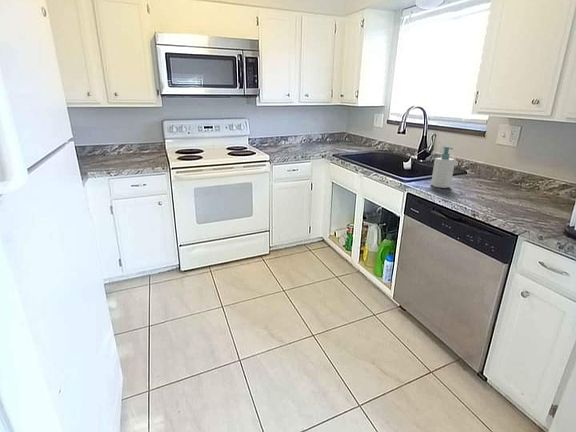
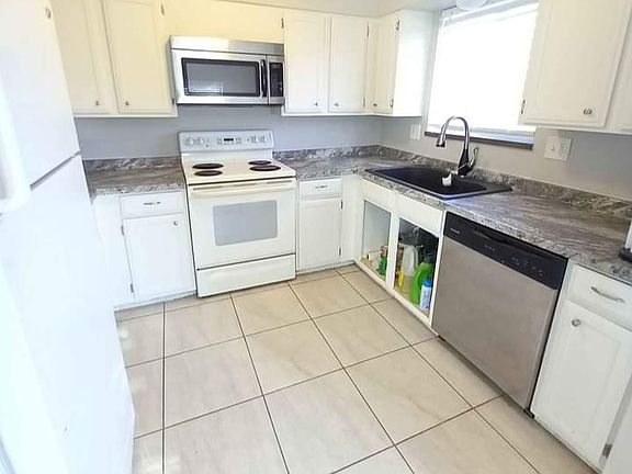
- soap bottle [430,146,456,189]
